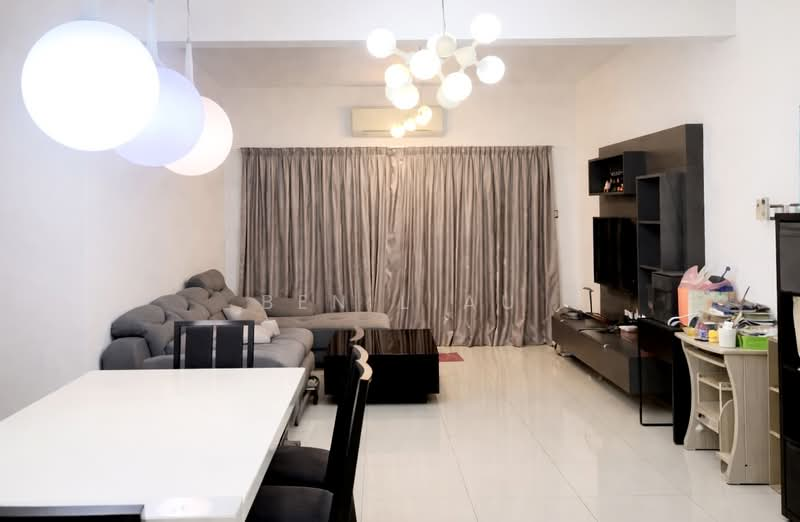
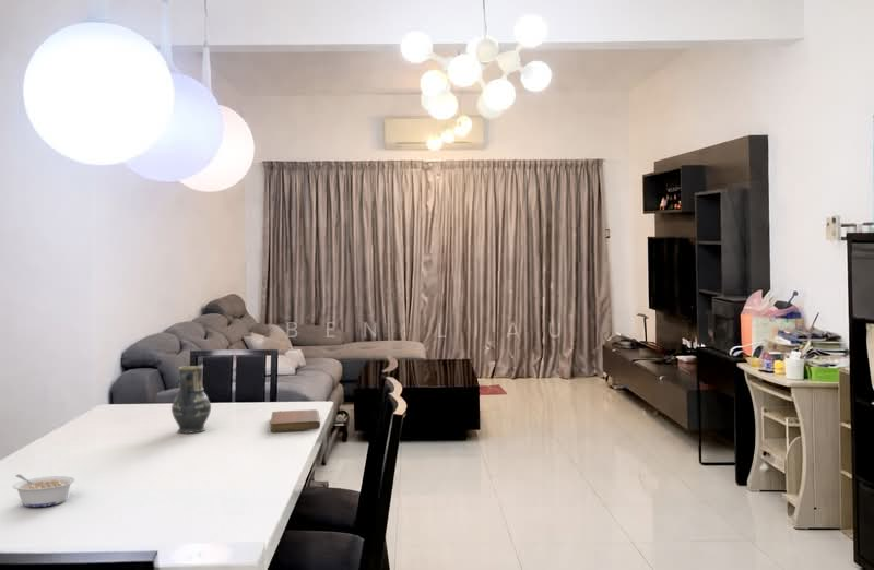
+ legume [11,473,76,508]
+ notebook [269,408,321,432]
+ vase [170,365,212,435]
